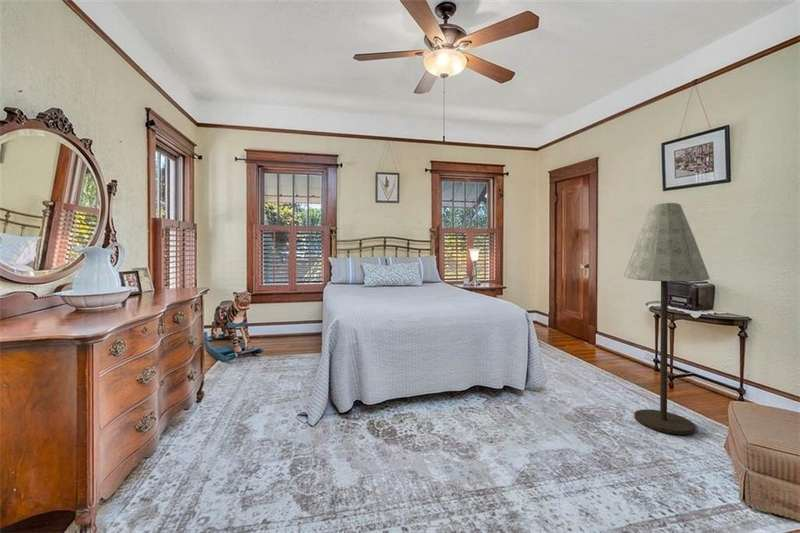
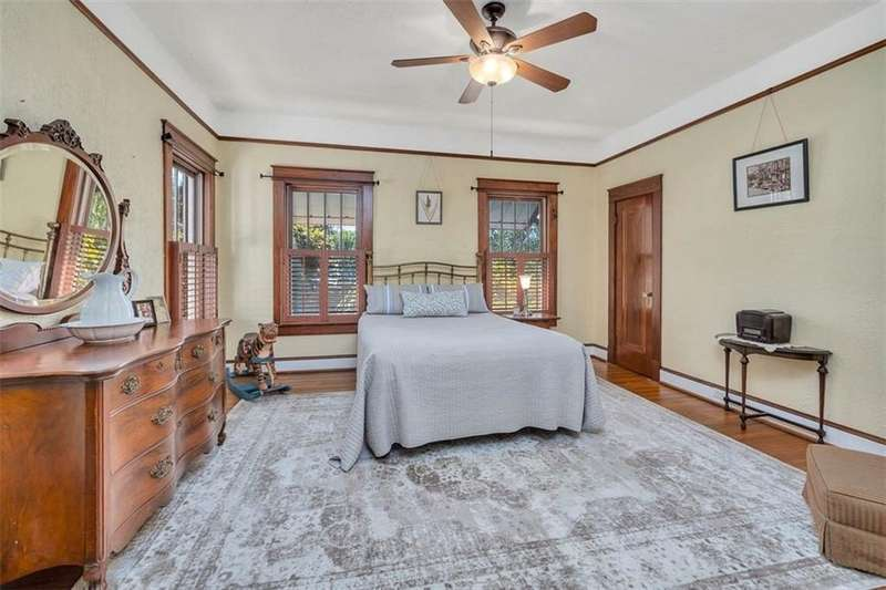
- floor lamp [622,202,711,435]
